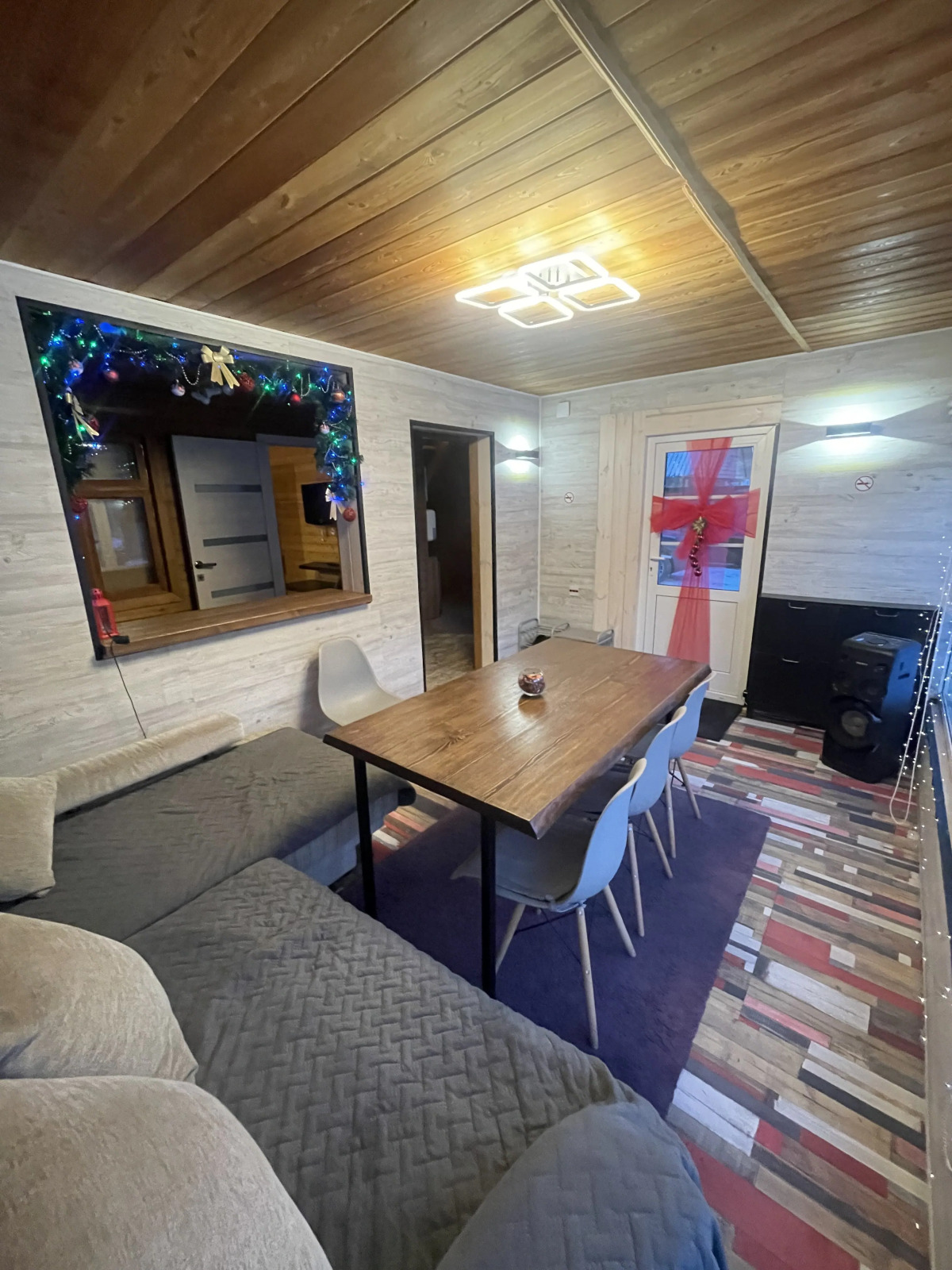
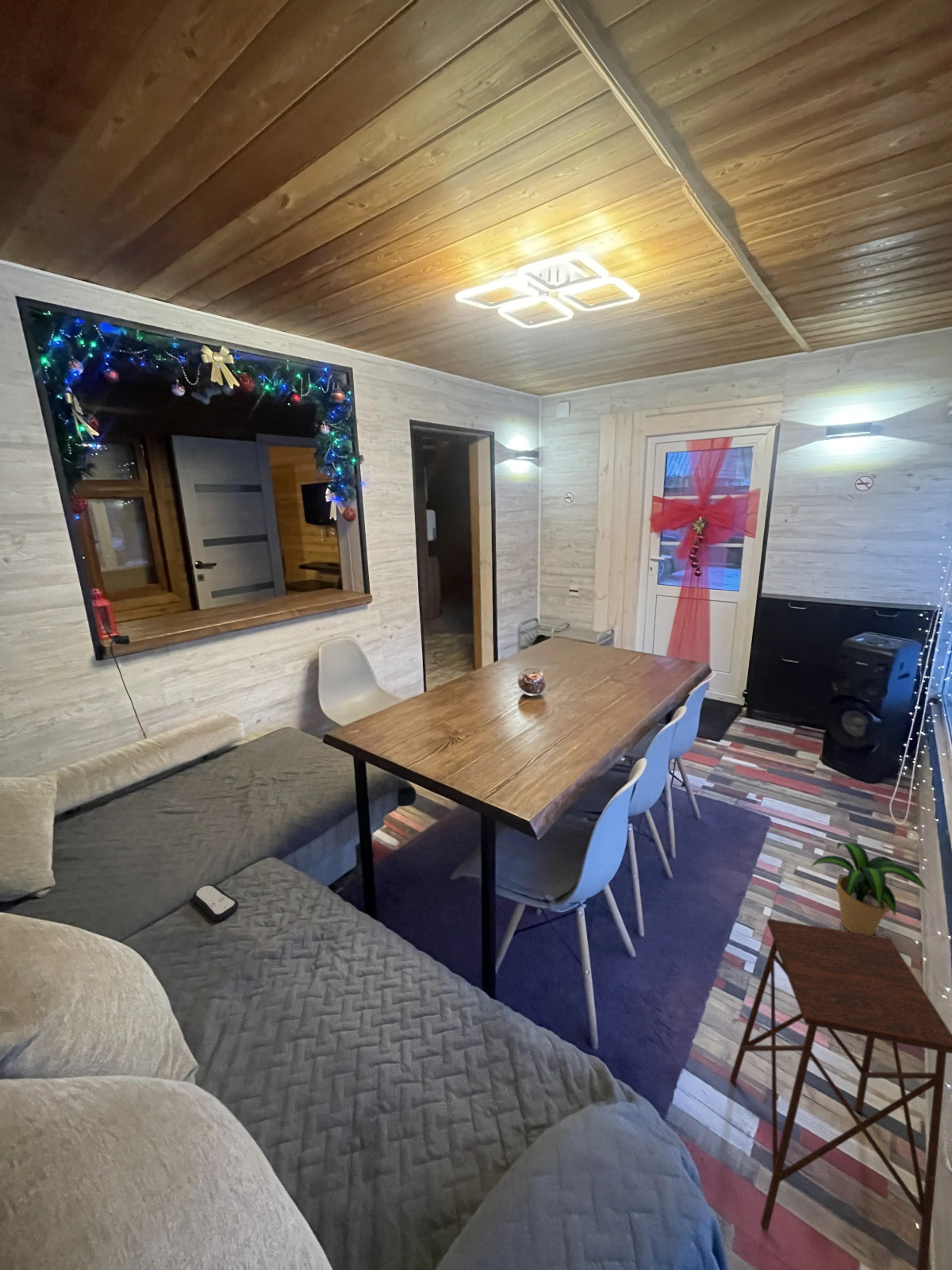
+ side table [729,918,952,1270]
+ potted plant [811,842,930,935]
+ remote control [192,883,240,922]
